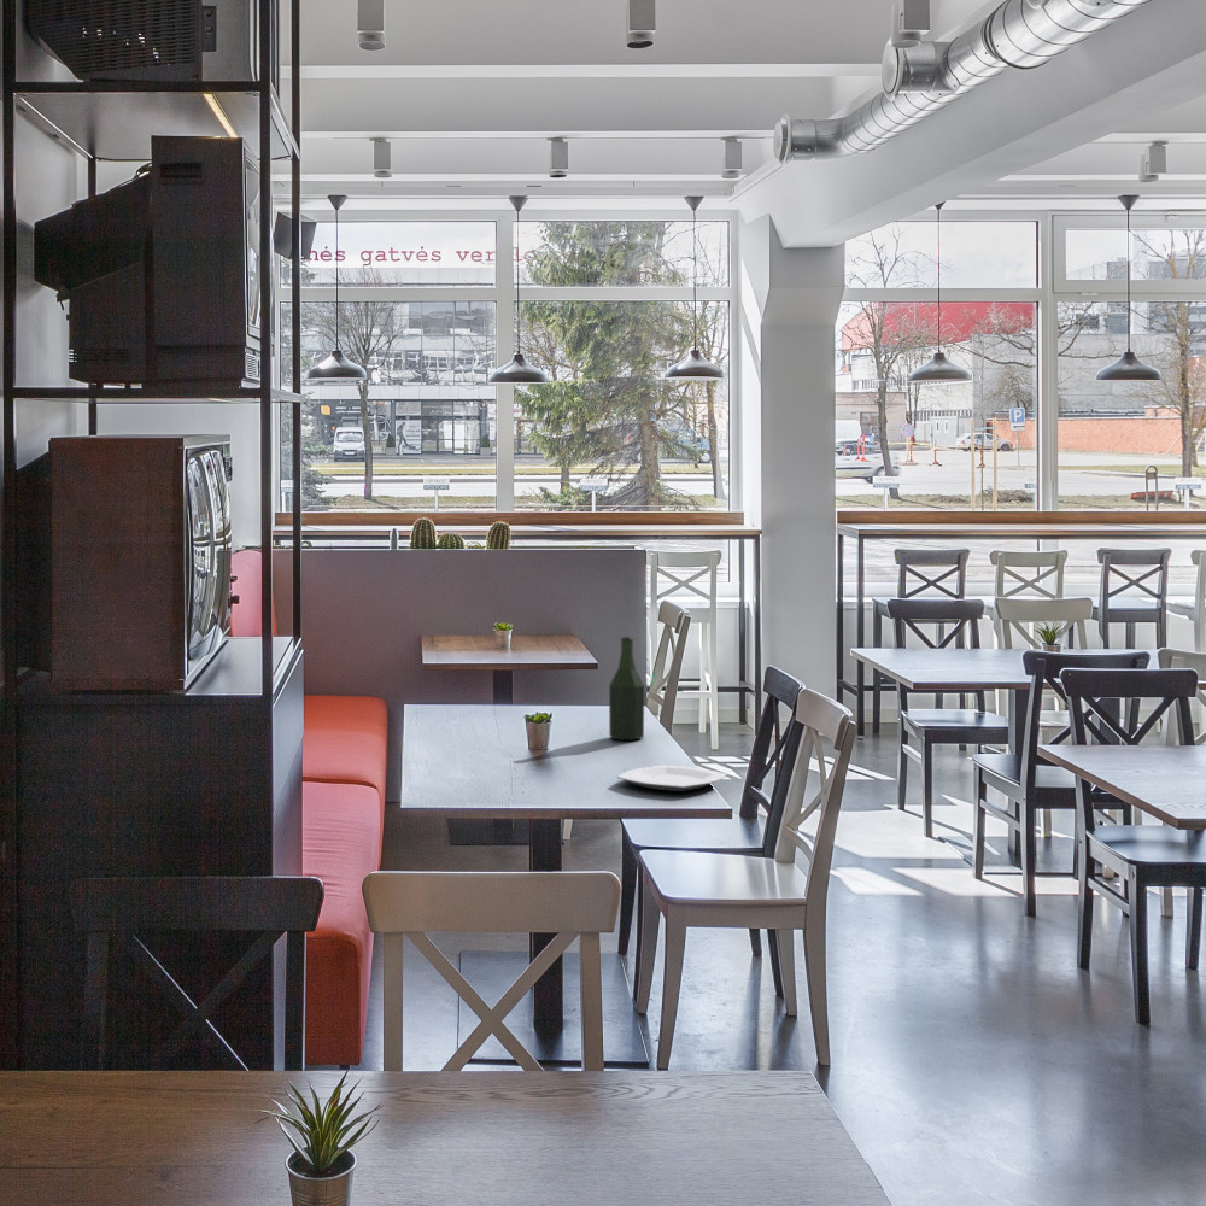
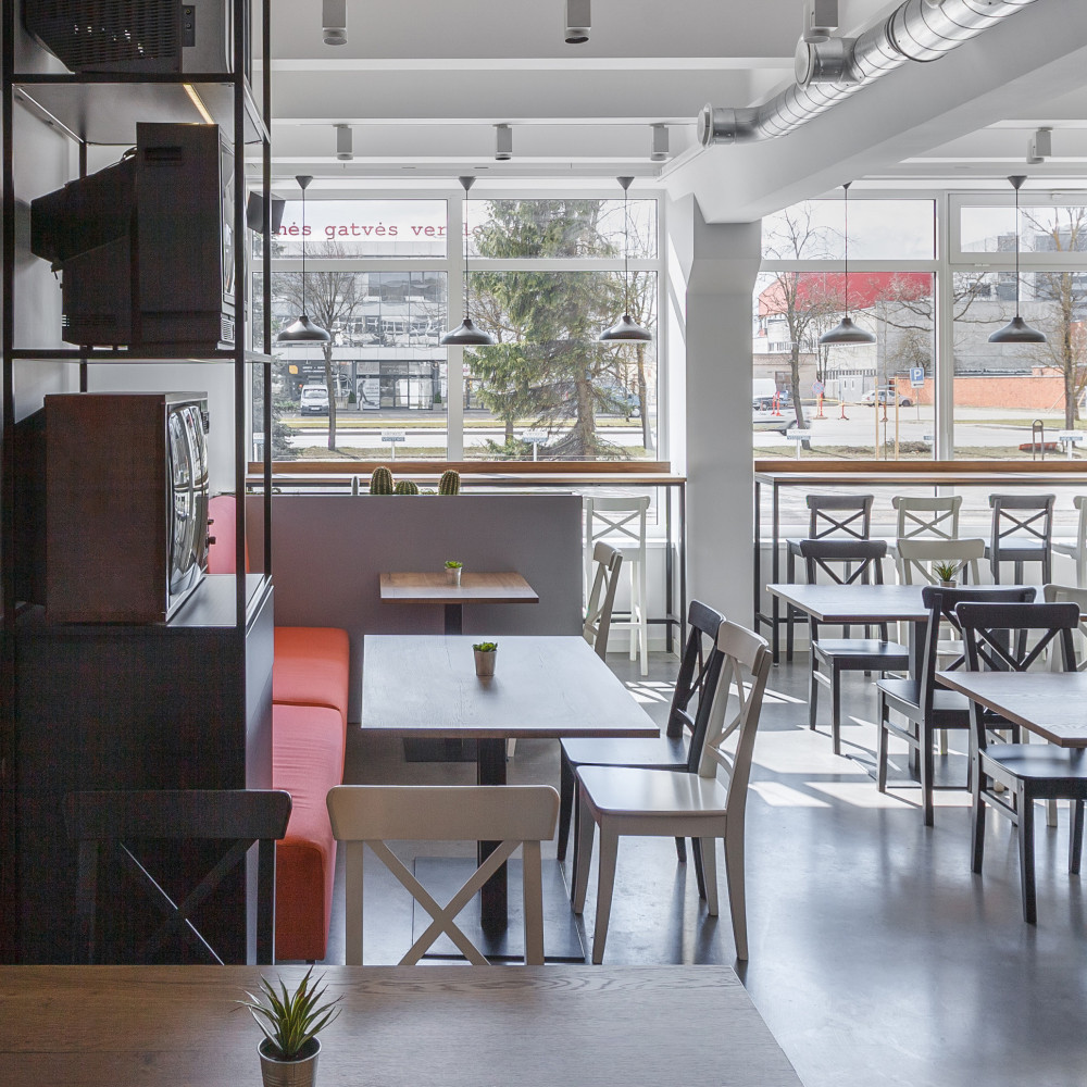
- bottle [608,636,645,742]
- plate [615,763,728,792]
